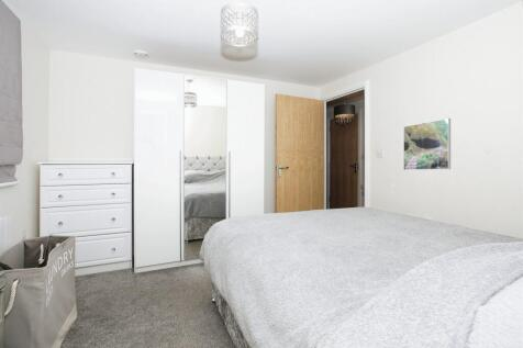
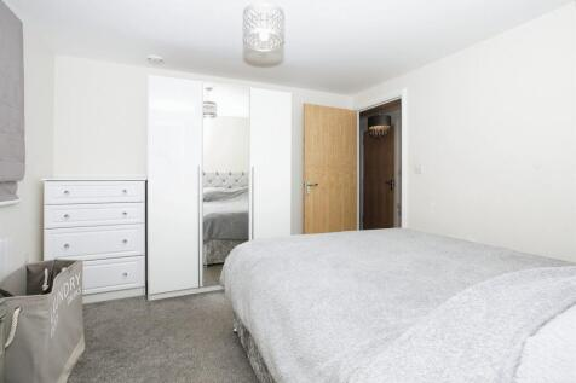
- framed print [402,117,452,171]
